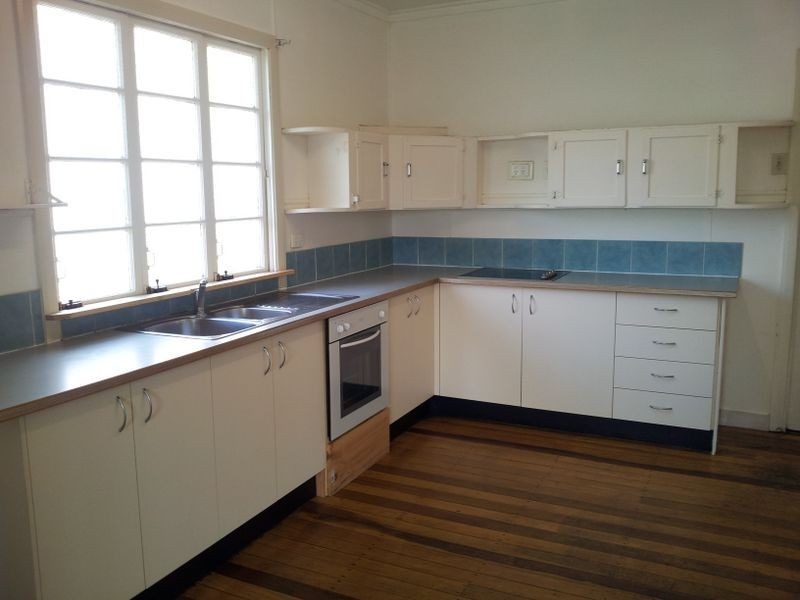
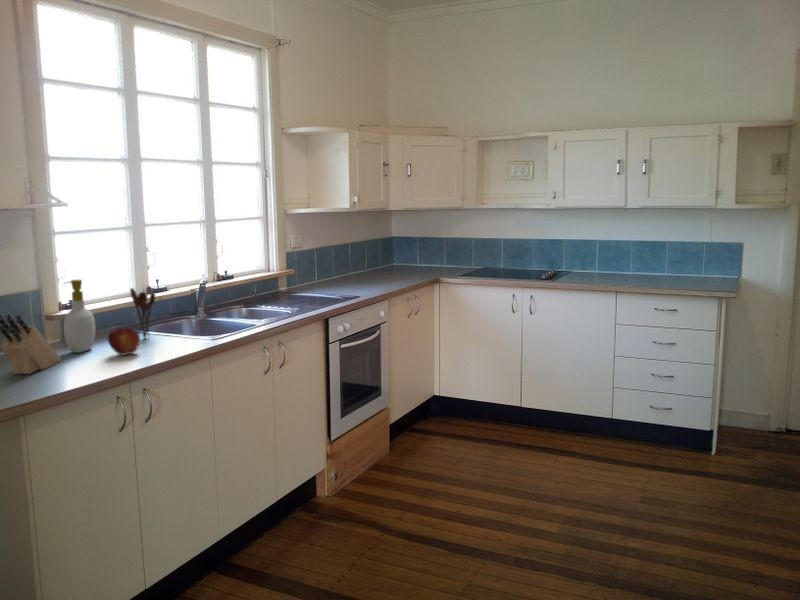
+ utensil holder [129,287,156,339]
+ fruit [107,326,141,357]
+ knife block [0,313,62,375]
+ soap bottle [62,279,96,354]
